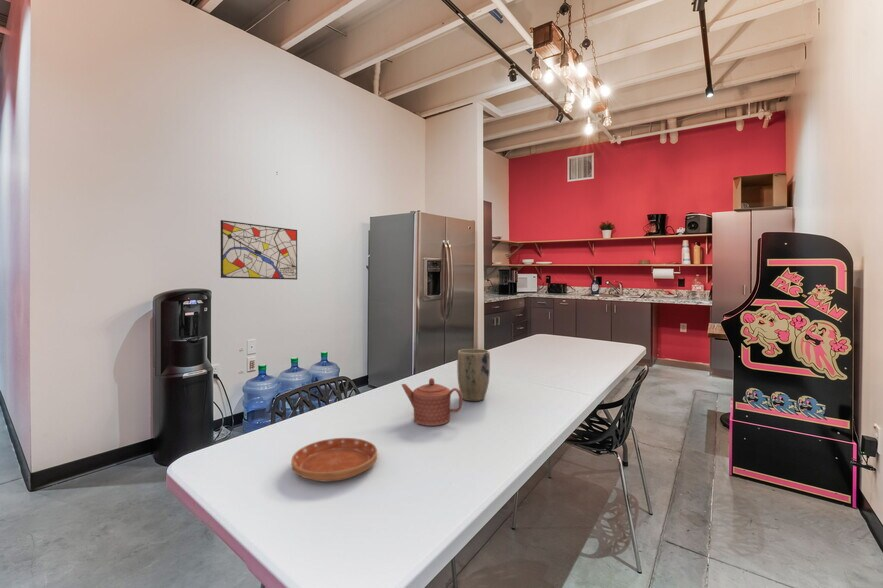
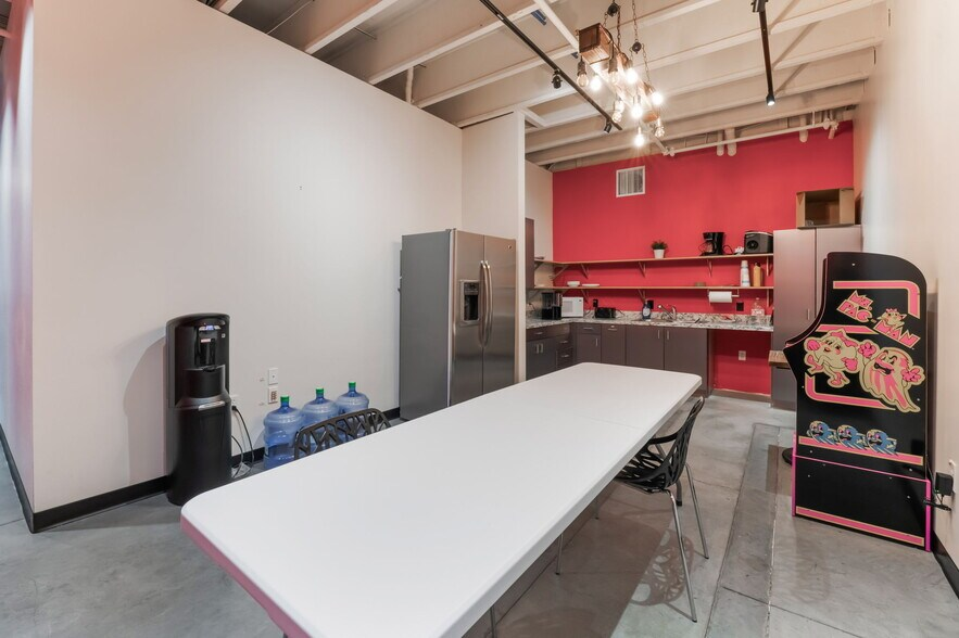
- wall art [220,219,298,281]
- teapot [401,377,463,427]
- plant pot [456,348,491,402]
- saucer [290,437,378,483]
